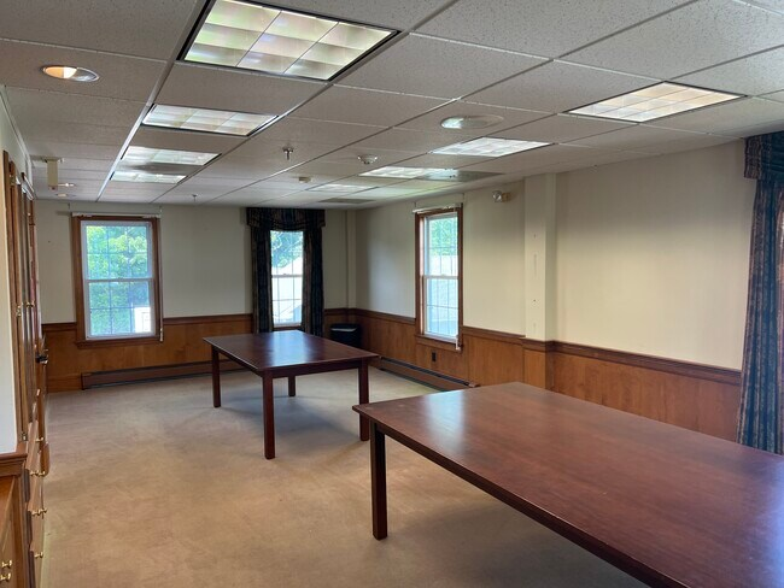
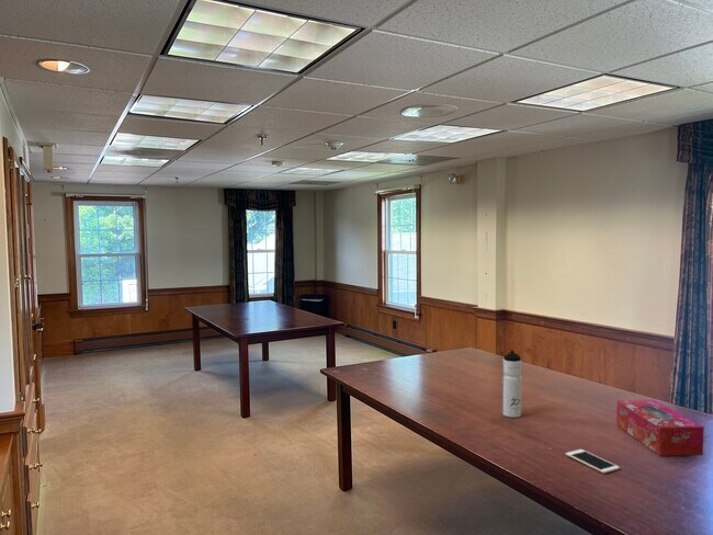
+ cell phone [565,448,621,475]
+ water bottle [501,350,523,419]
+ tissue box [615,399,705,457]
